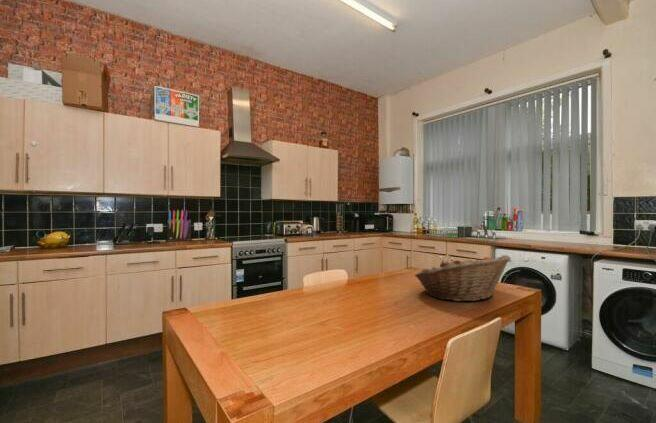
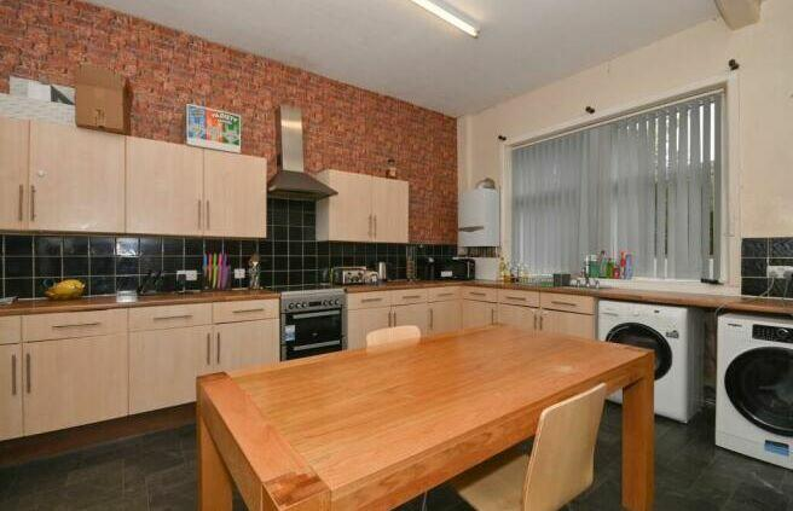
- fruit basket [414,254,512,302]
